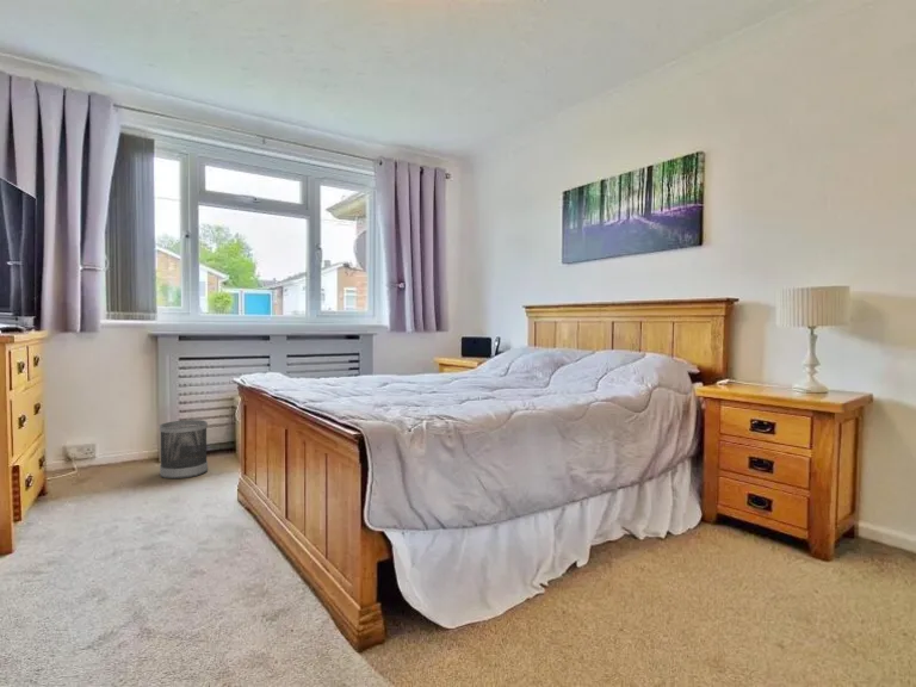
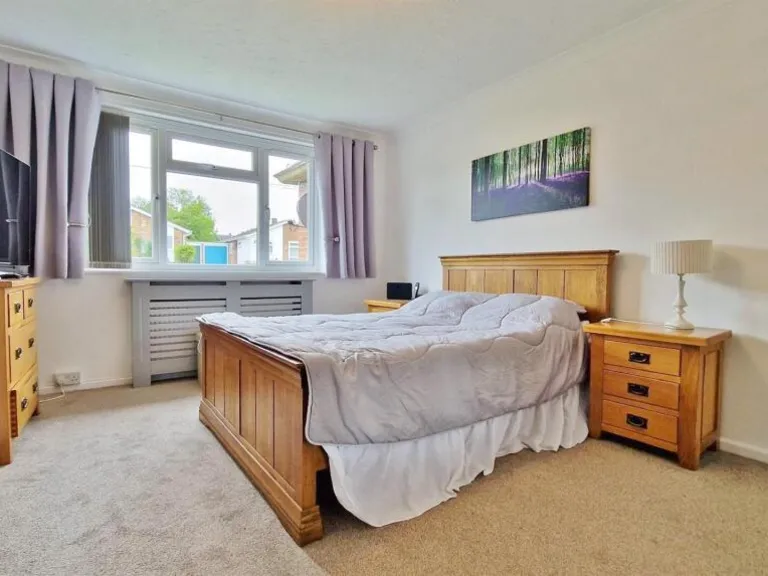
- wastebasket [159,419,209,479]
